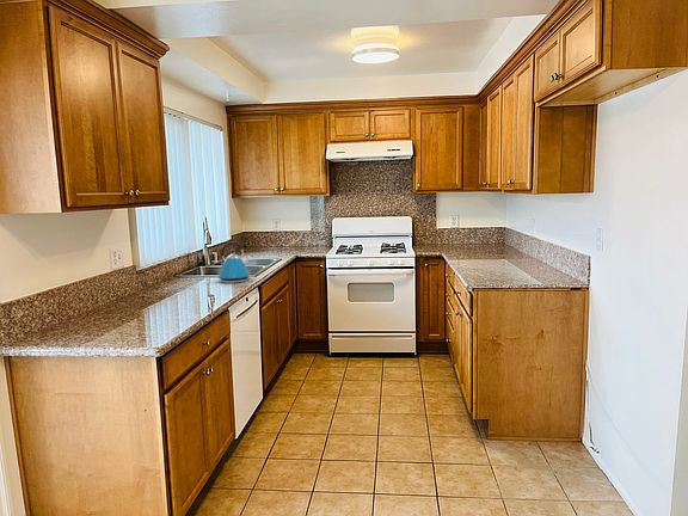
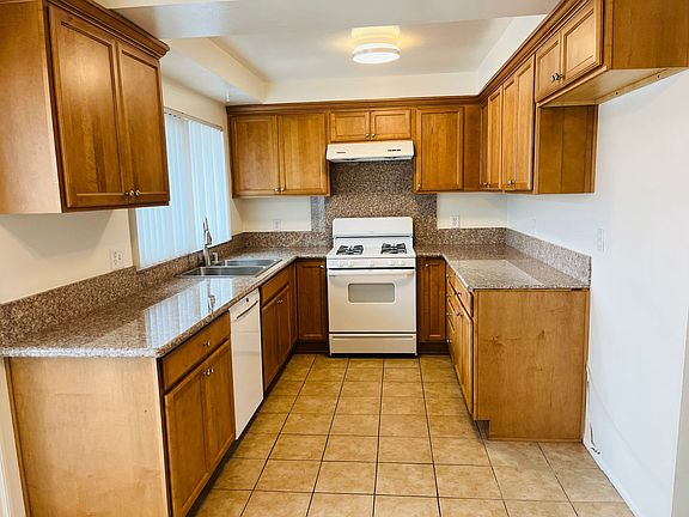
- kettle [215,240,251,284]
